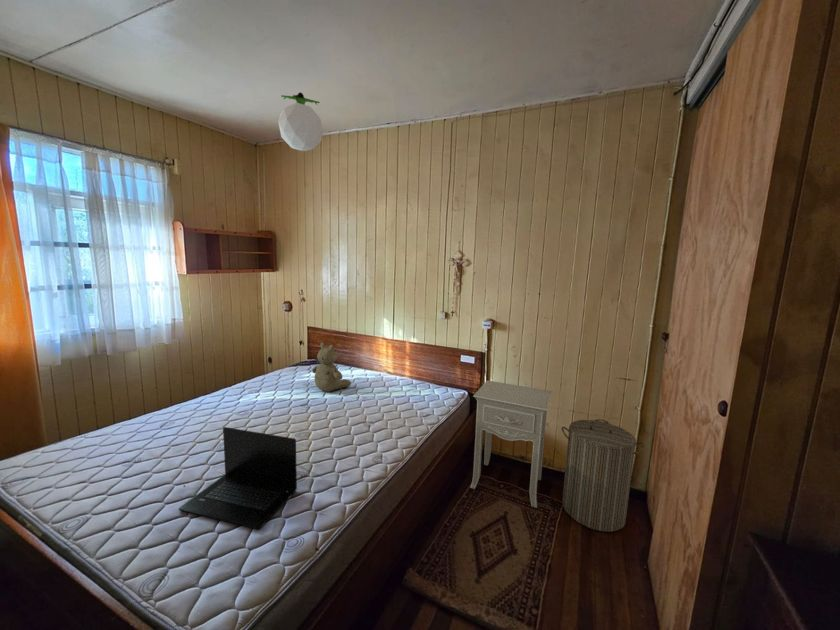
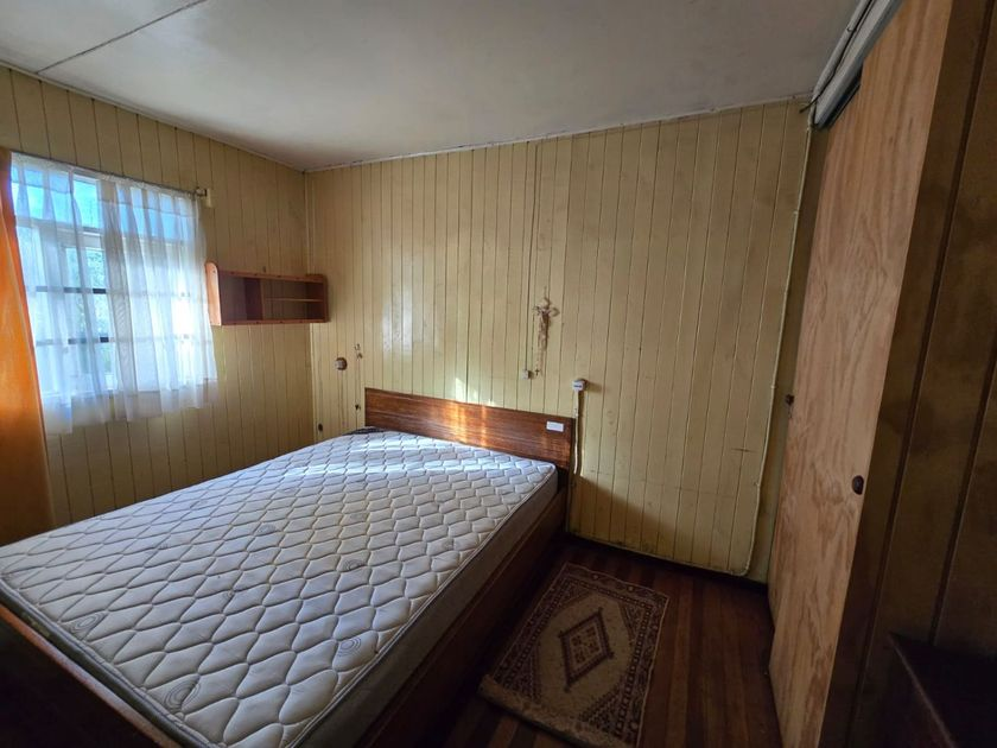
- laptop [178,426,298,530]
- teddy bear [311,342,352,392]
- nightstand [469,380,553,509]
- laundry hamper [561,418,645,533]
- ceiling light [277,92,324,152]
